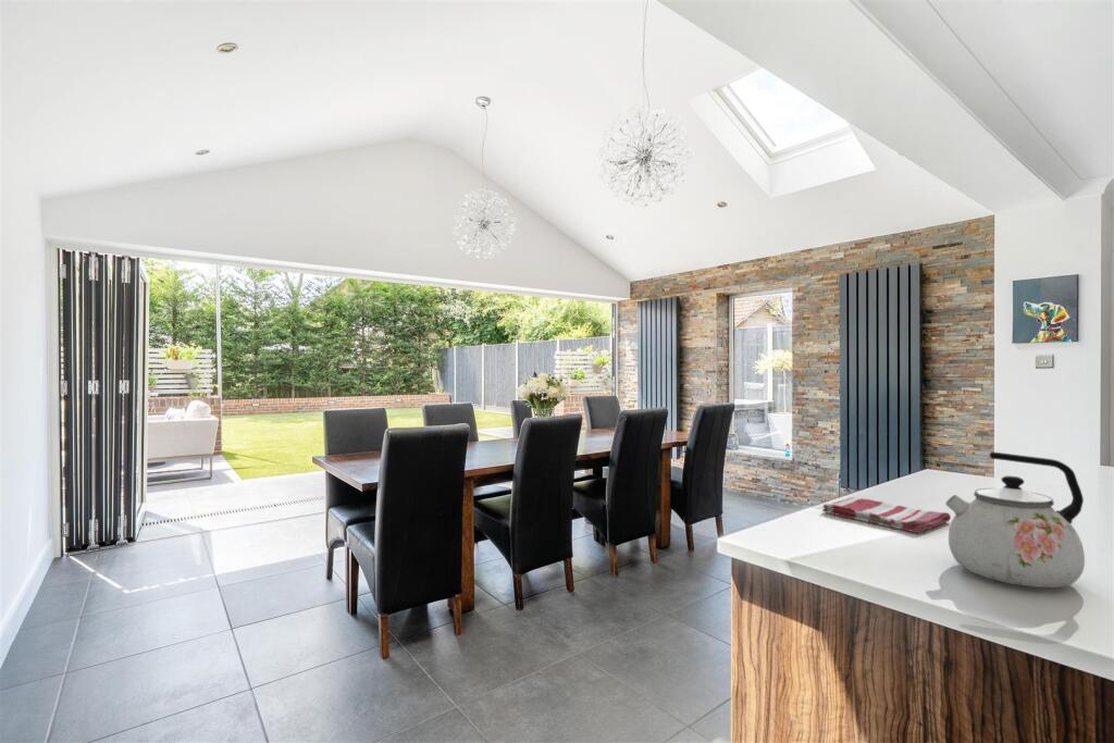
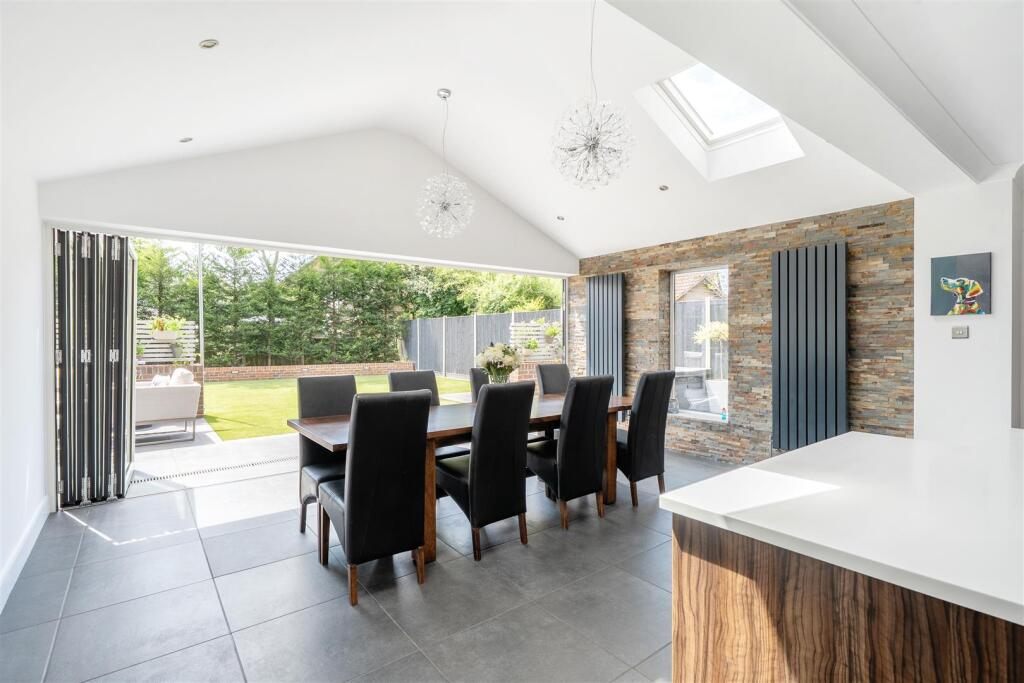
- dish towel [821,496,952,534]
- kettle [944,451,1086,589]
